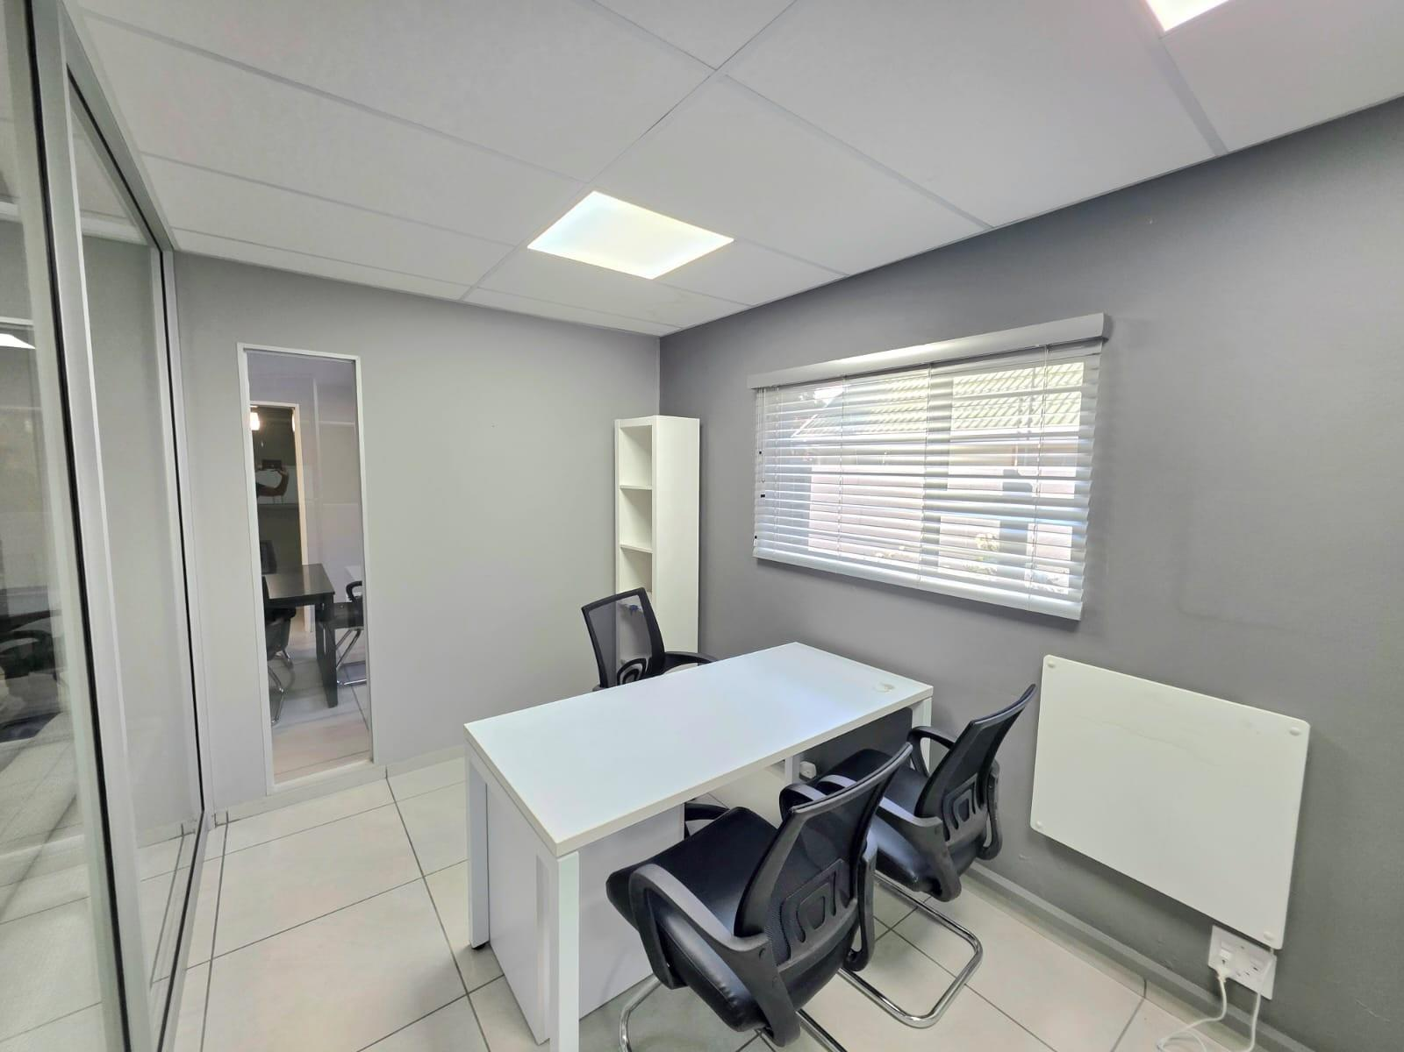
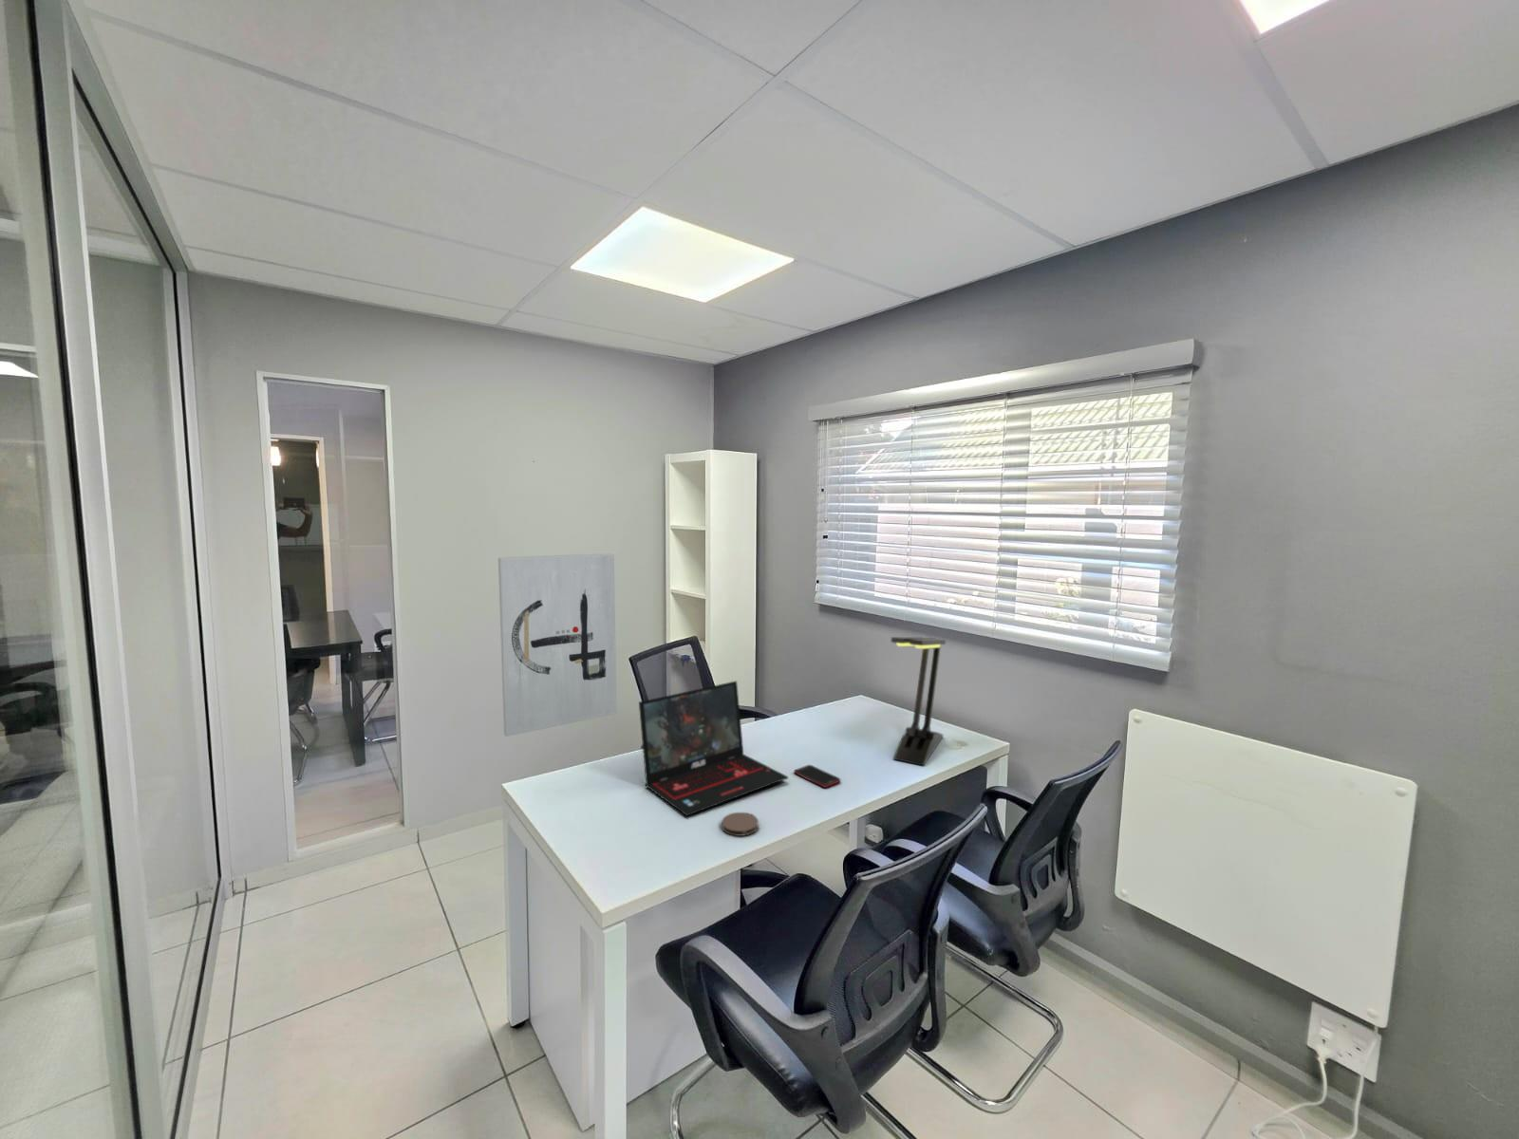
+ desk lamp [891,636,946,767]
+ cell phone [793,765,841,788]
+ wall art [498,553,617,737]
+ laptop [638,680,789,817]
+ coaster [720,811,760,838]
